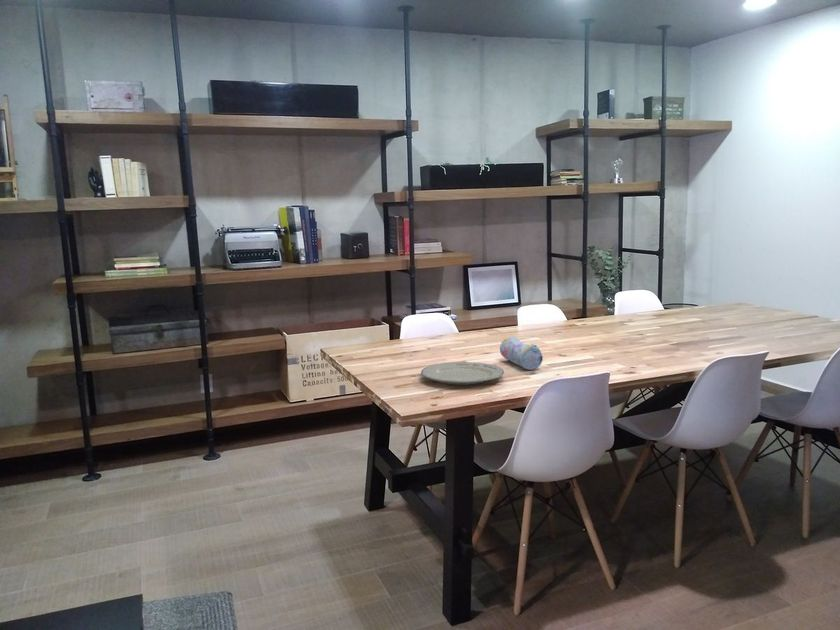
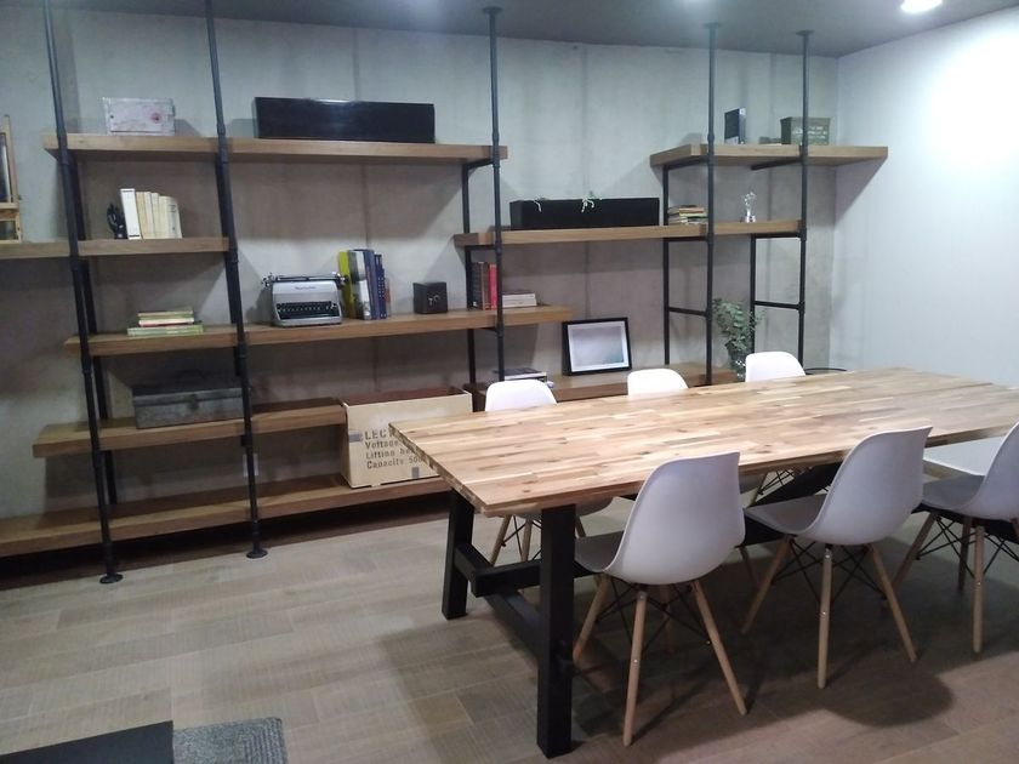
- chinaware [420,361,505,386]
- pencil case [499,336,544,371]
